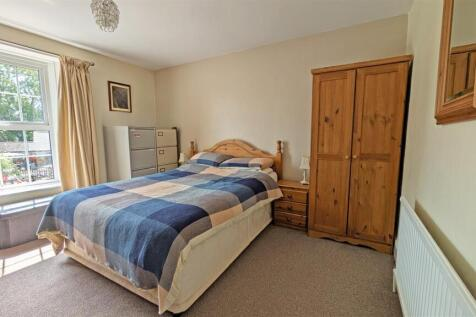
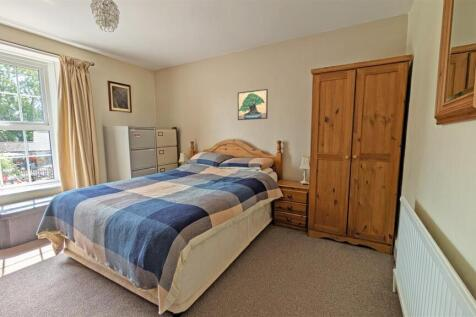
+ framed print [237,88,269,121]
